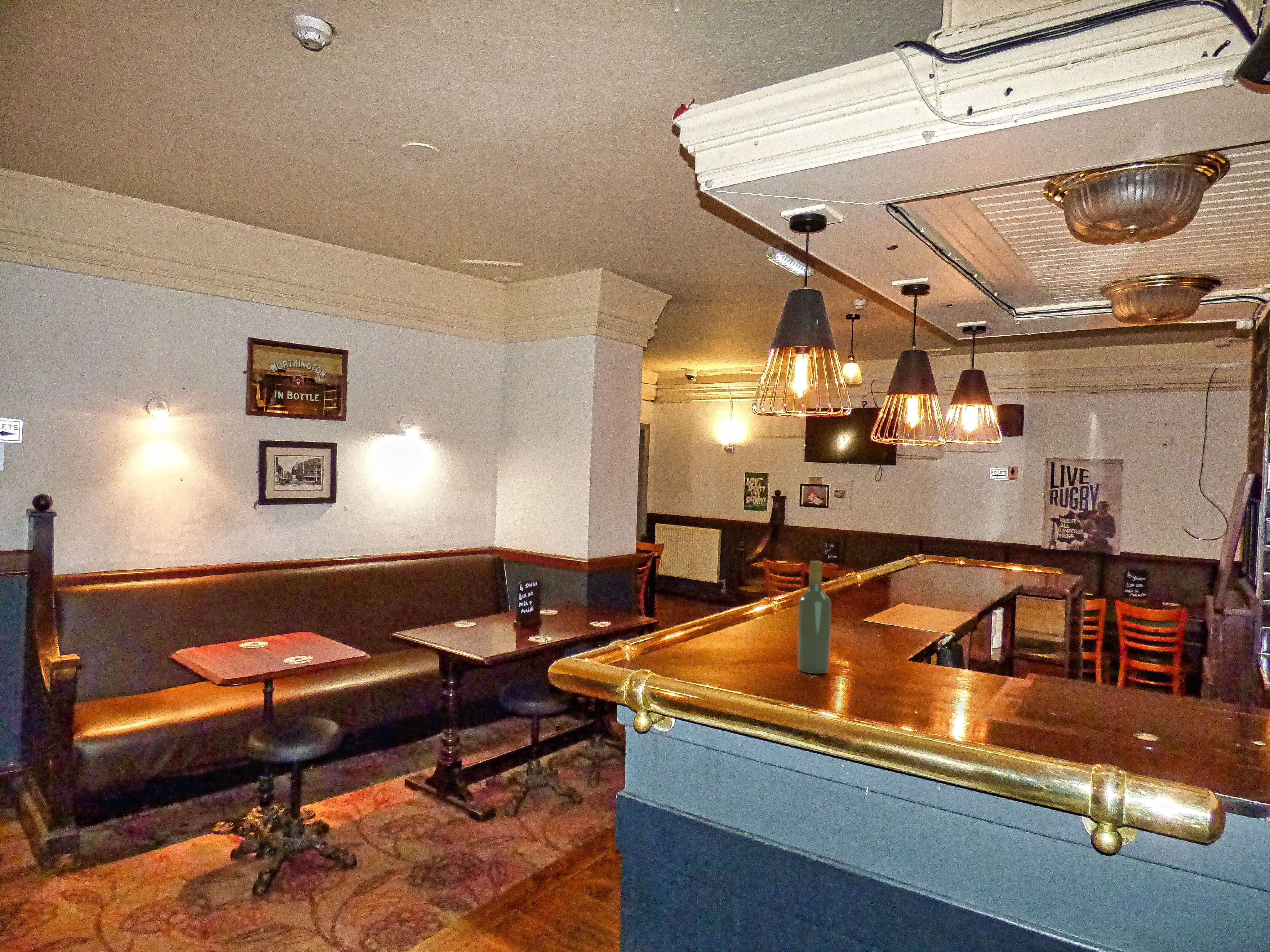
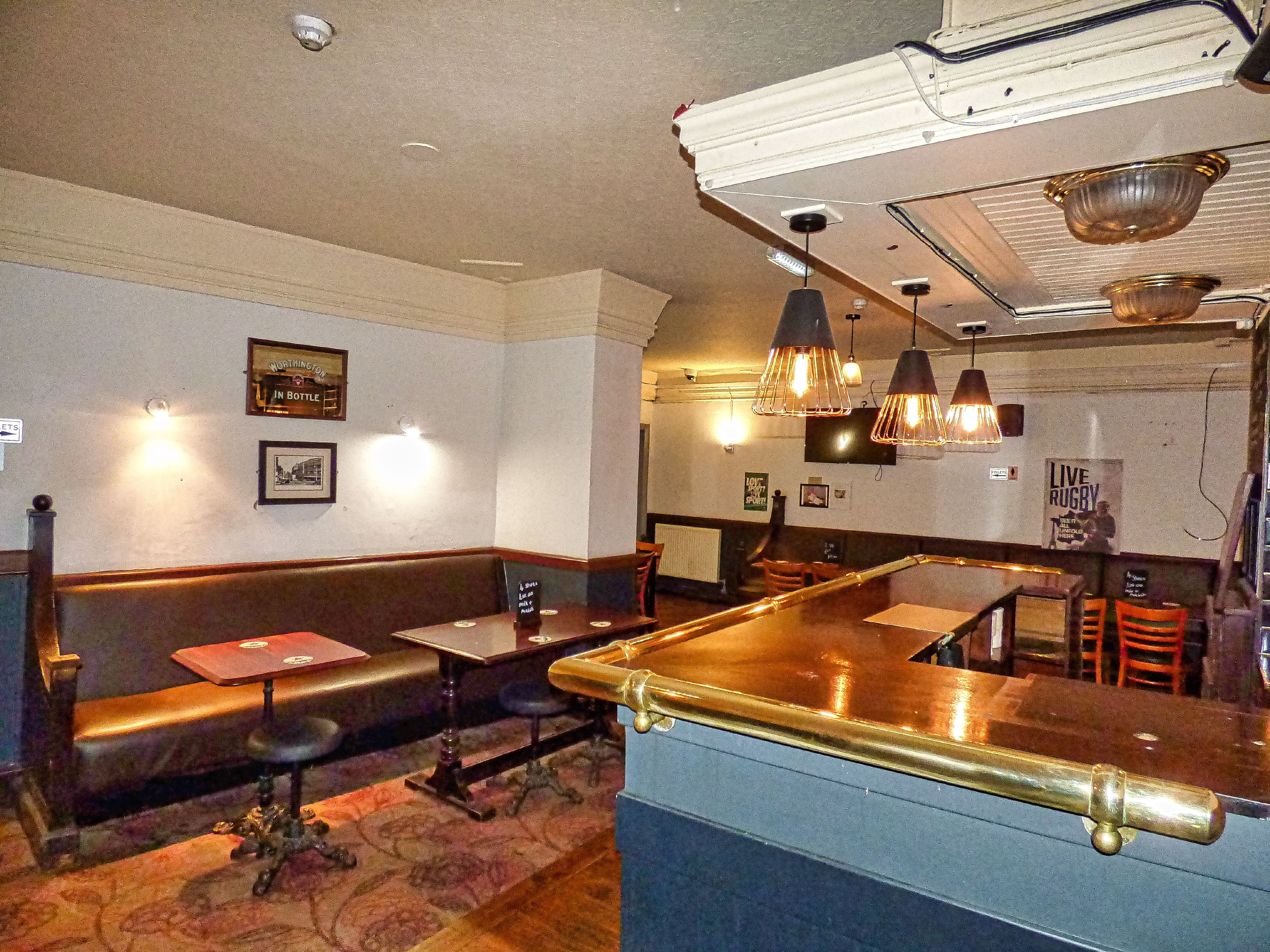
- wine bottle [798,560,832,674]
